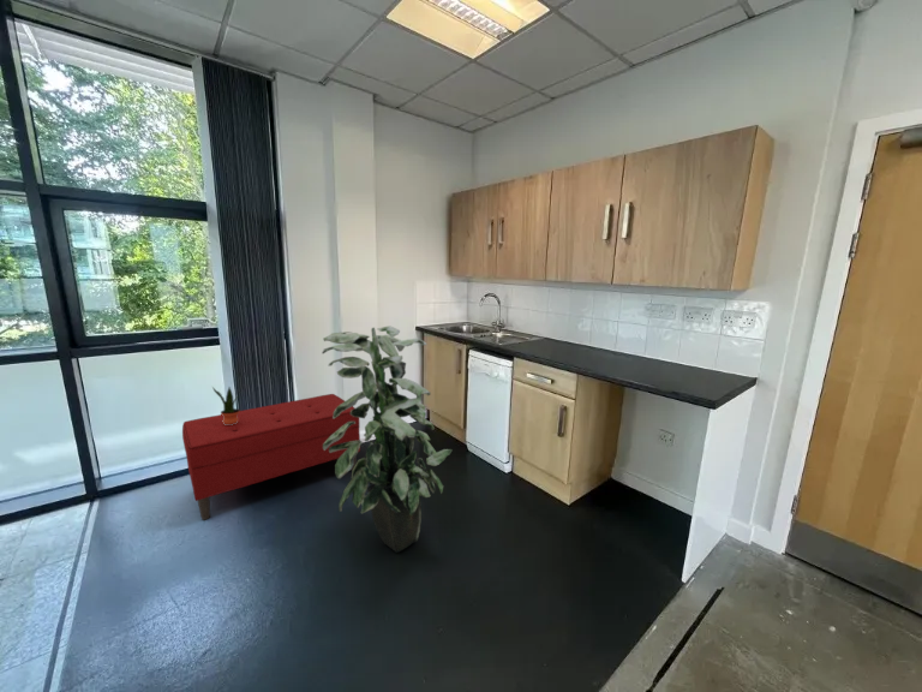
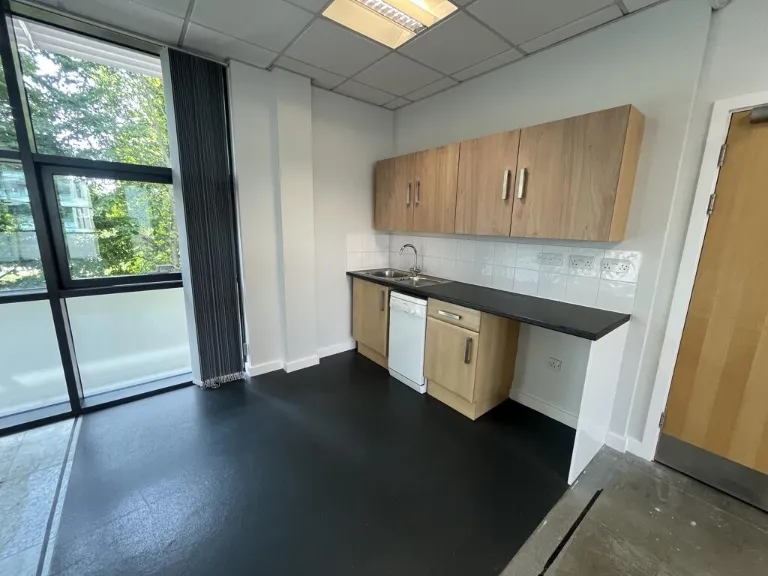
- bench [181,393,361,521]
- potted plant [211,386,241,425]
- indoor plant [321,324,454,554]
